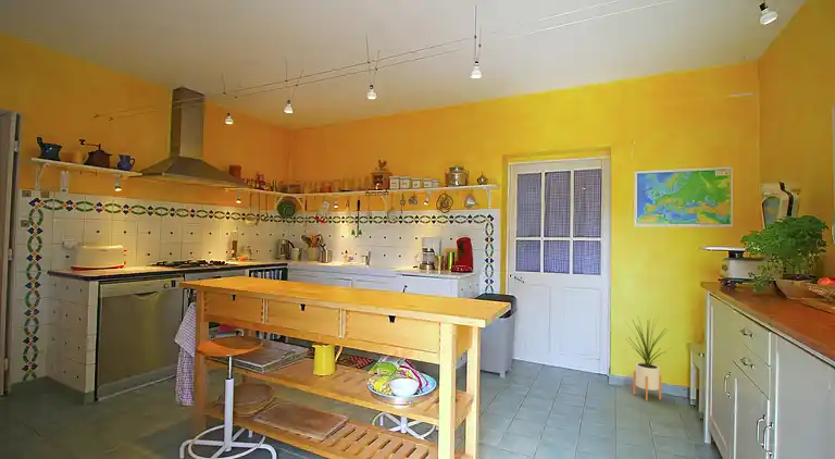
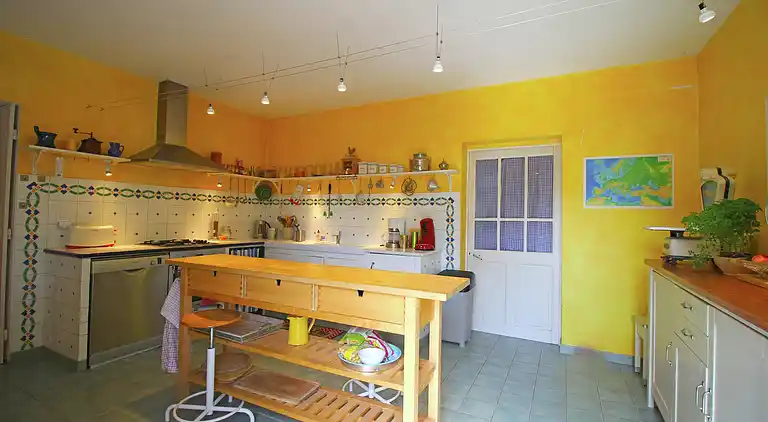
- house plant [624,317,672,401]
